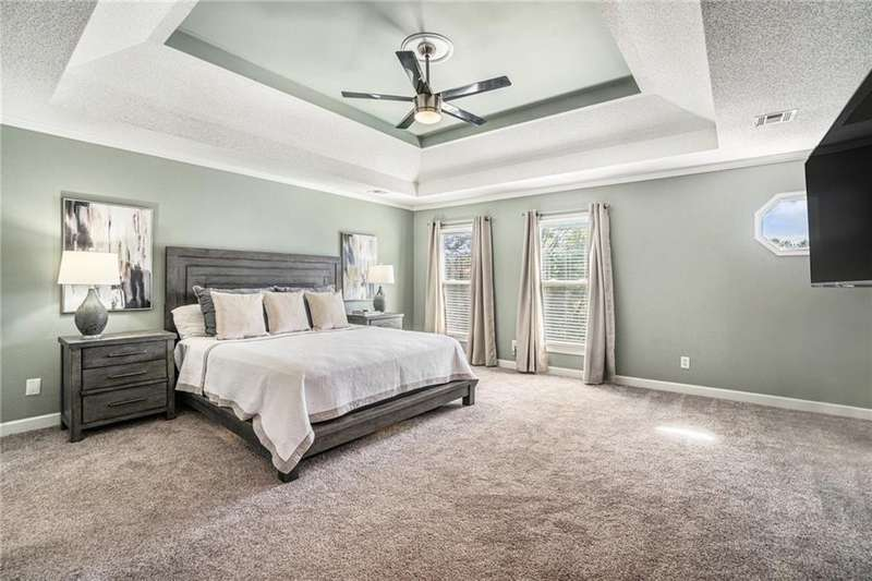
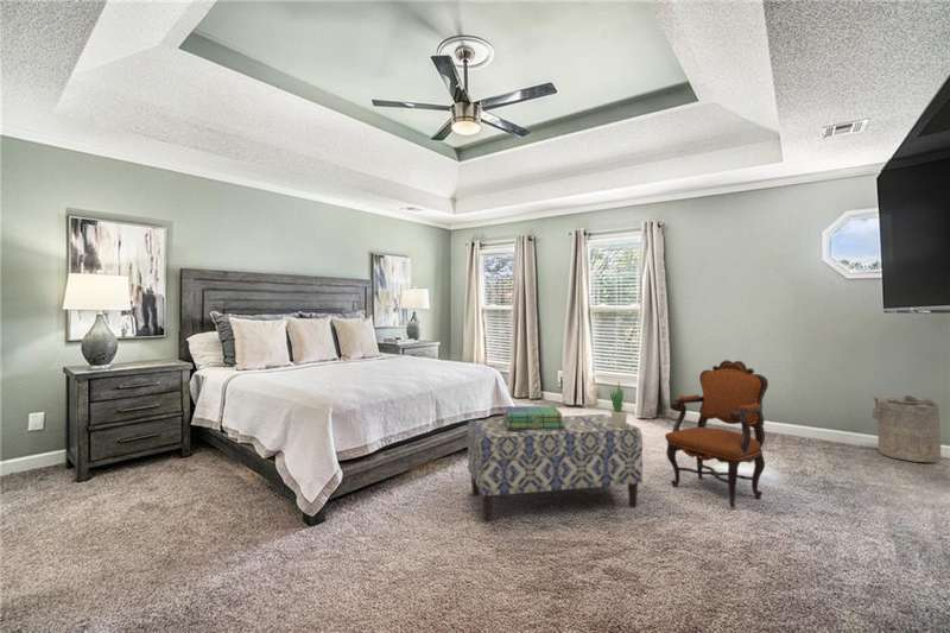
+ potted plant [608,381,629,429]
+ armchair [664,359,770,508]
+ laundry hamper [869,394,942,463]
+ bench [467,413,644,521]
+ stack of books [502,405,564,430]
